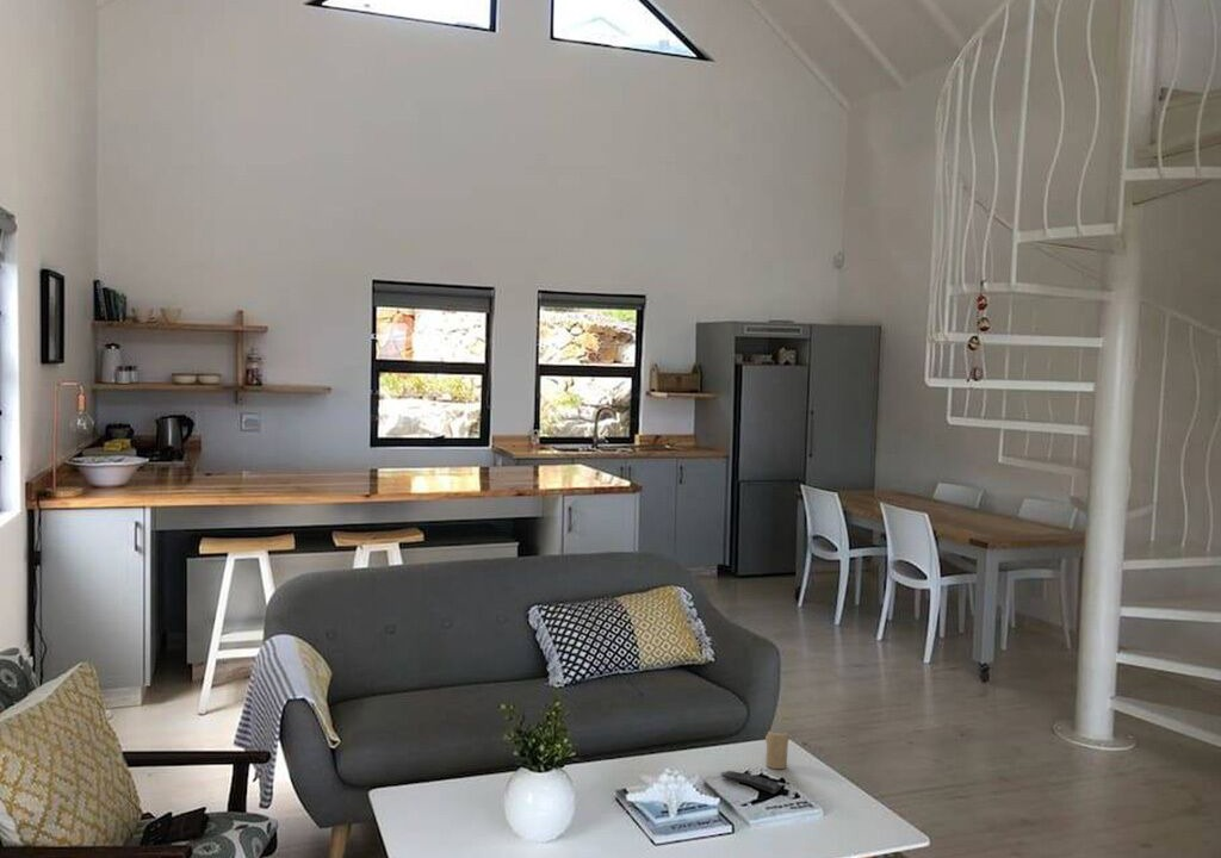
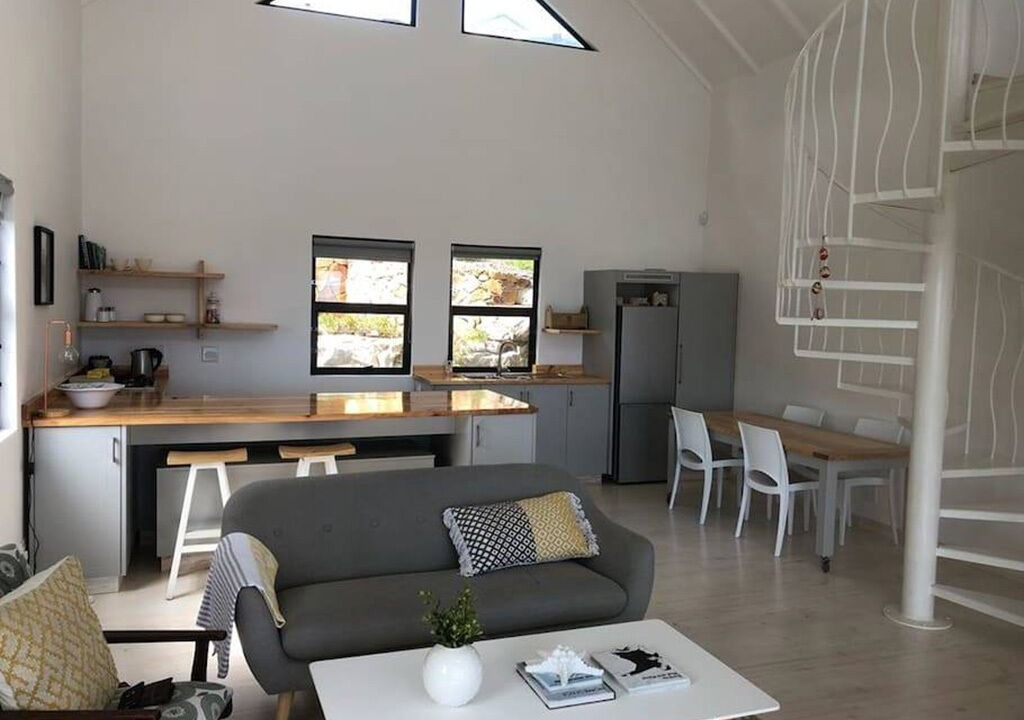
- candle [764,730,791,770]
- remote control [719,770,782,795]
